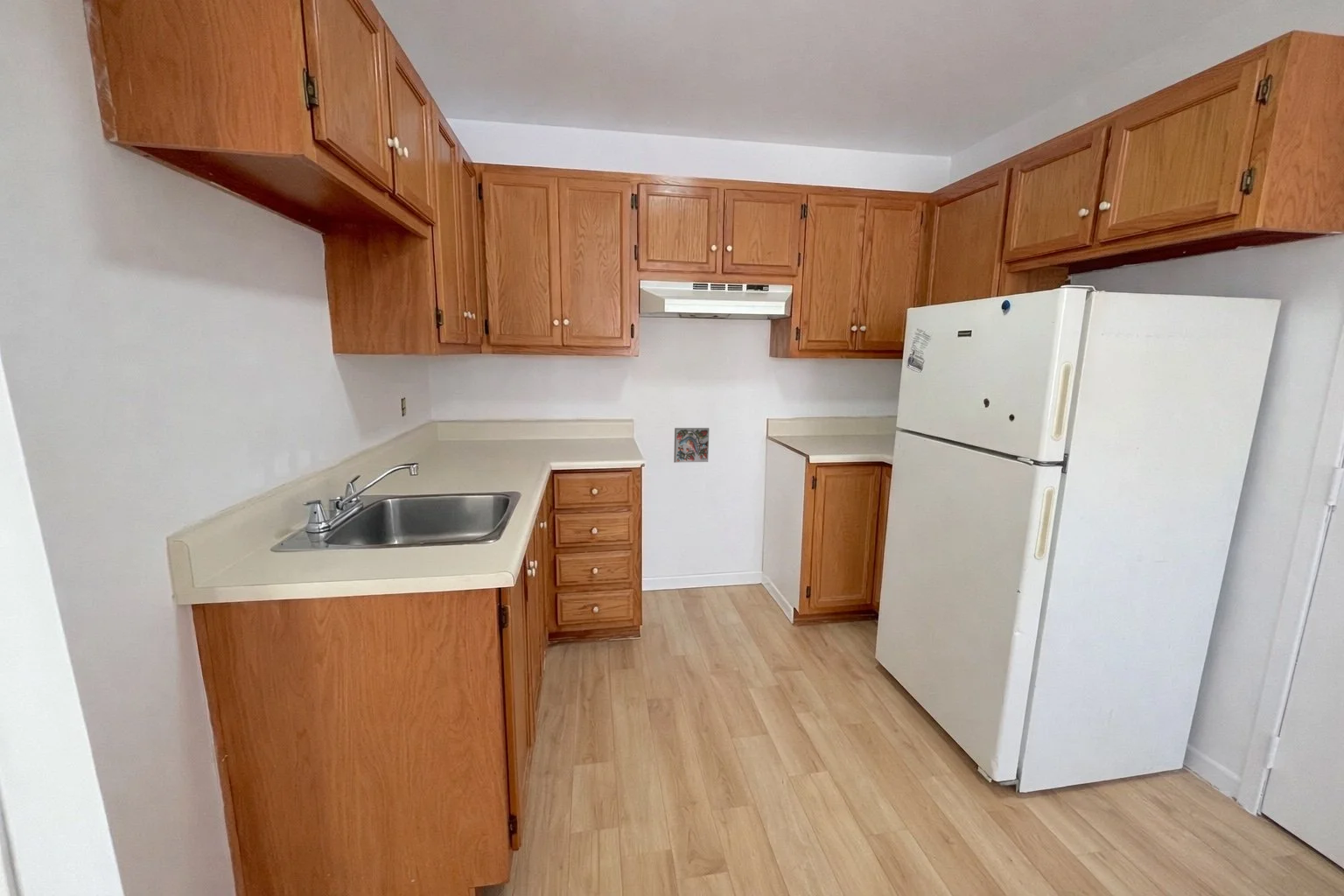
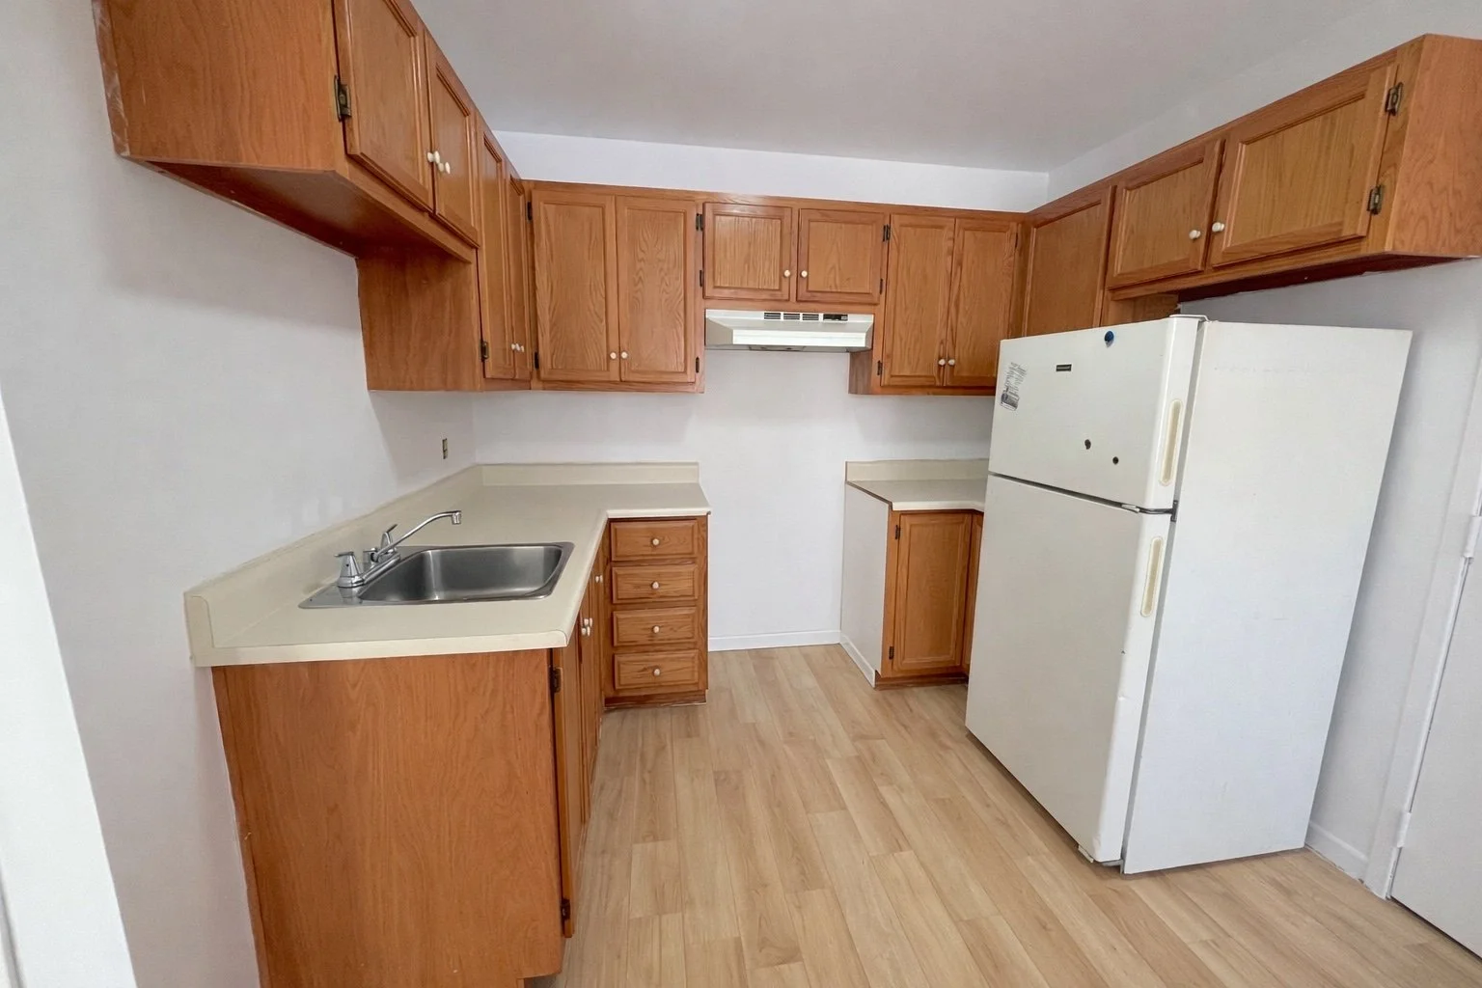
- decorative tile [673,427,710,464]
